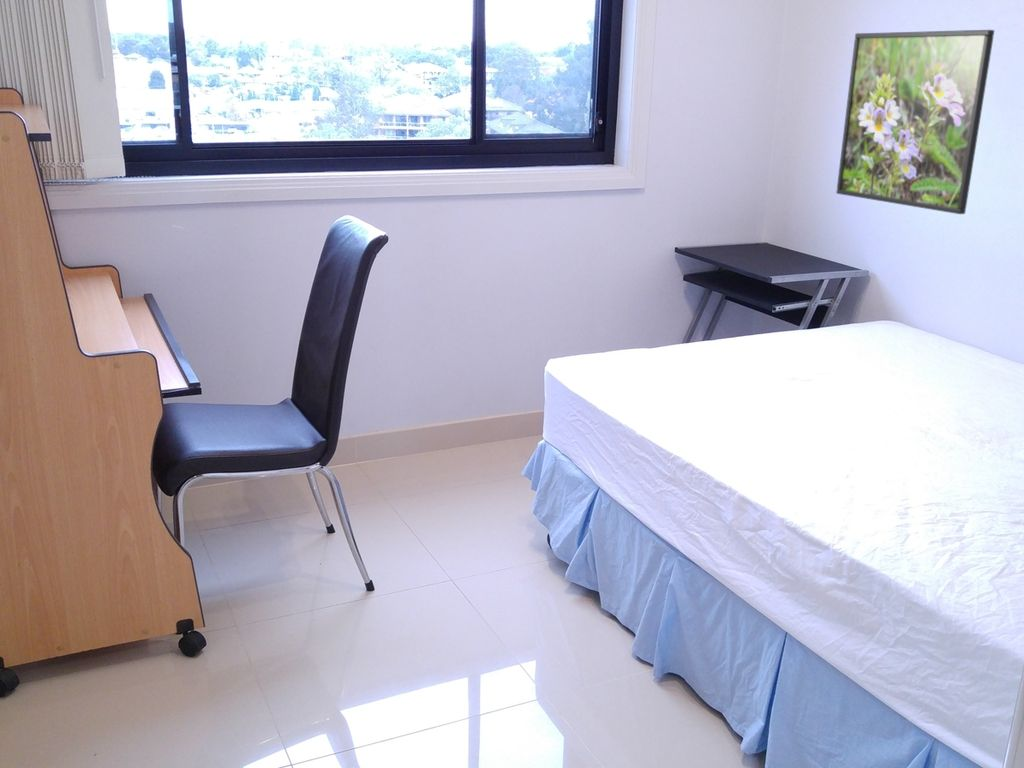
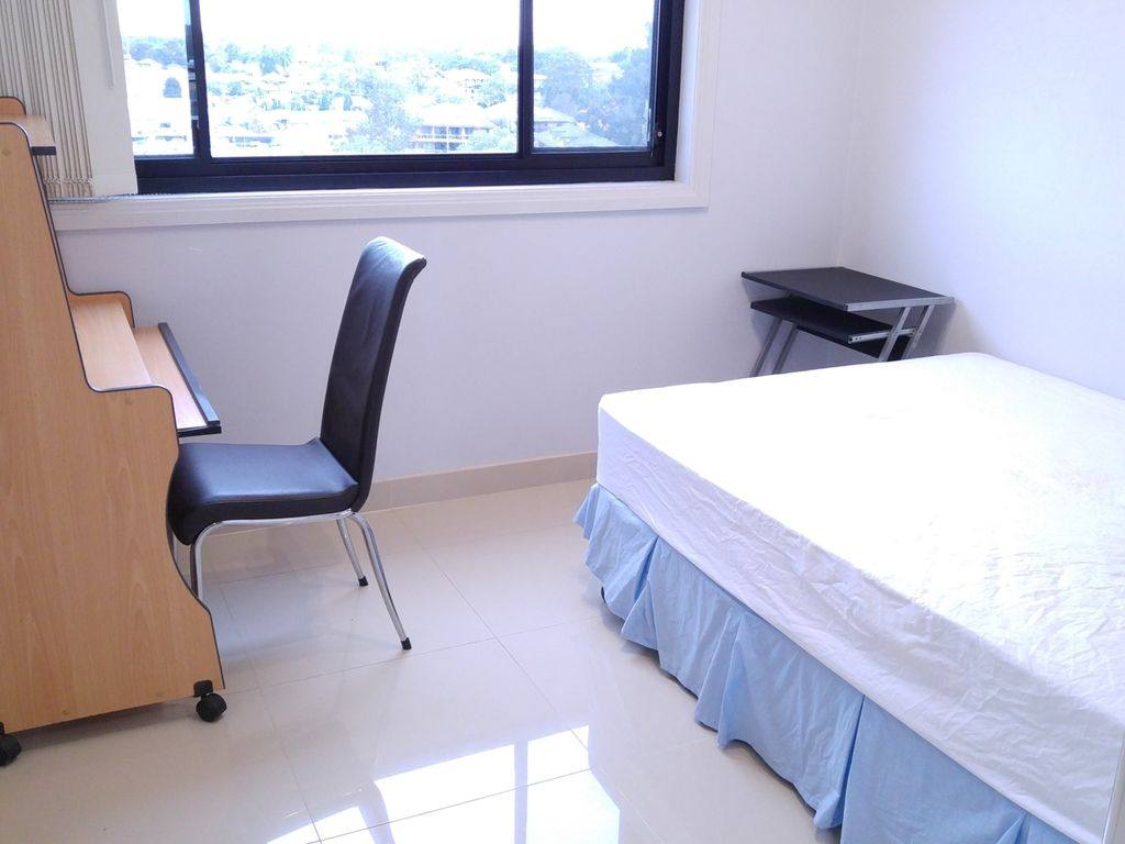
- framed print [835,29,995,215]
